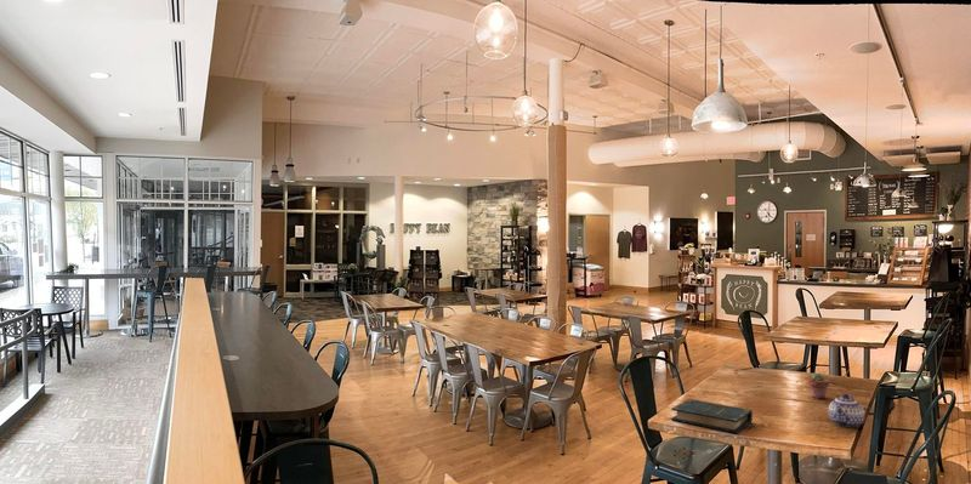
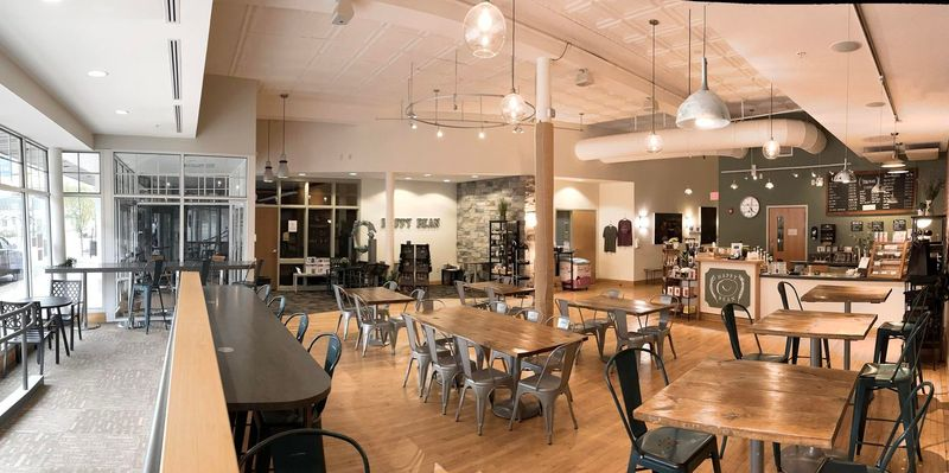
- potted succulent [807,372,830,399]
- book [670,398,754,434]
- teapot [828,393,865,428]
